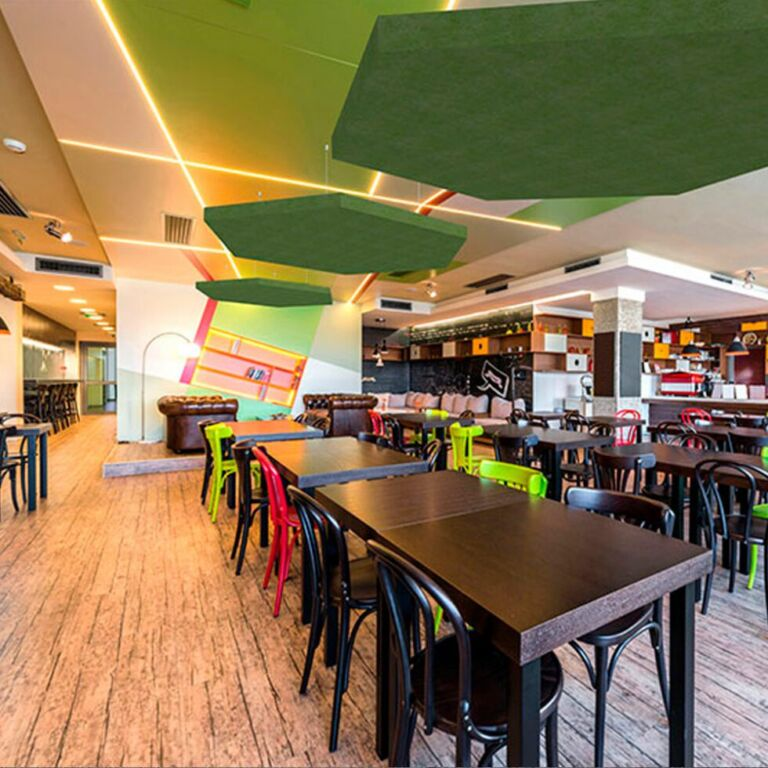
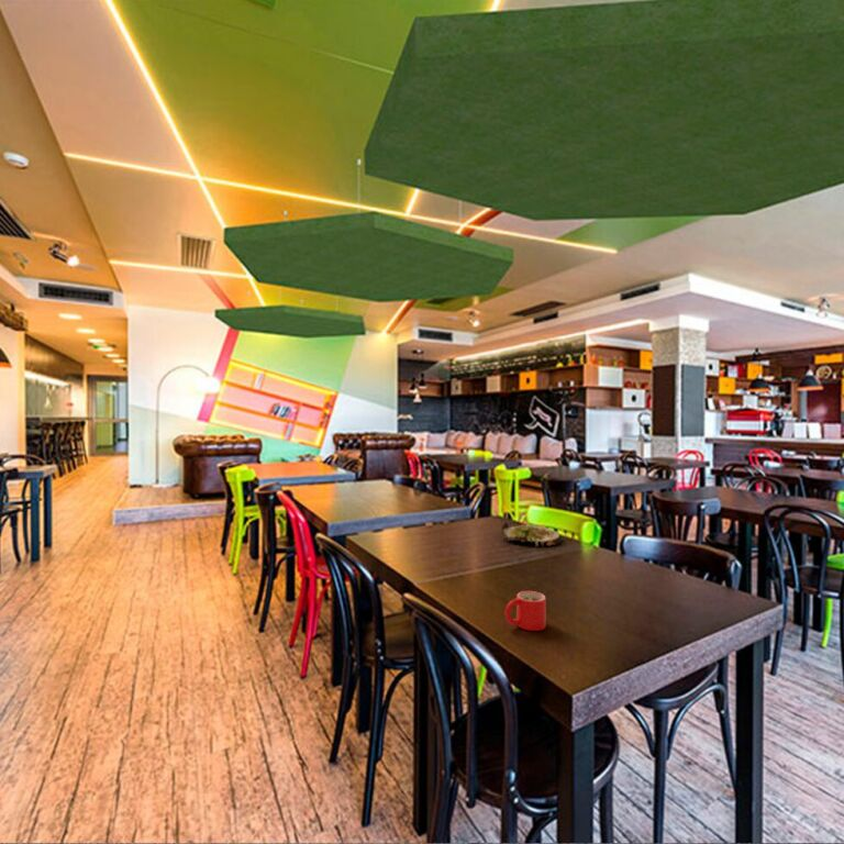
+ mug [503,590,547,632]
+ salad plate [500,522,563,547]
